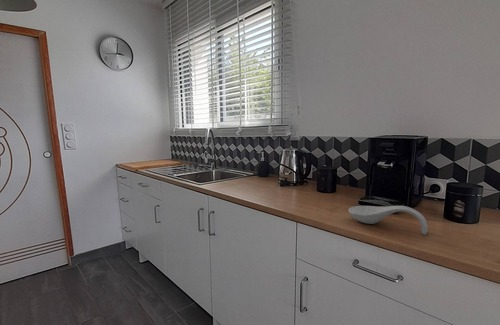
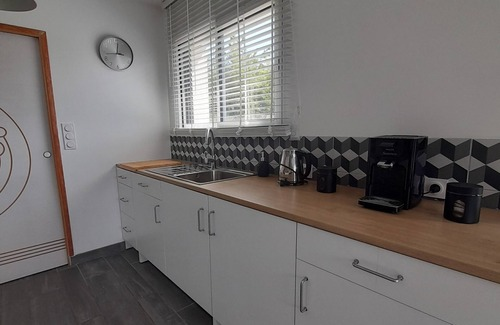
- spoon rest [347,205,429,236]
